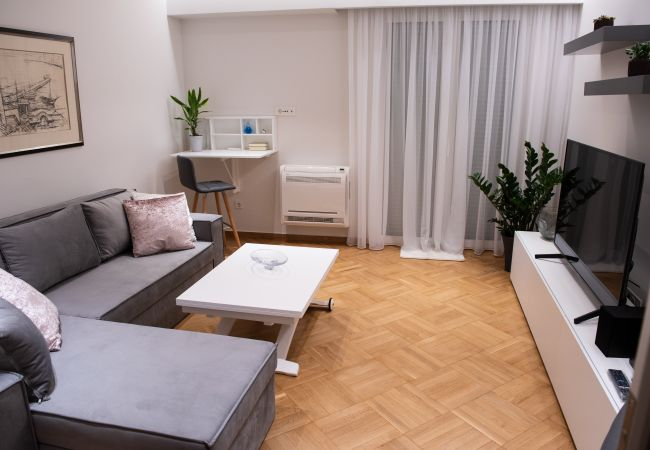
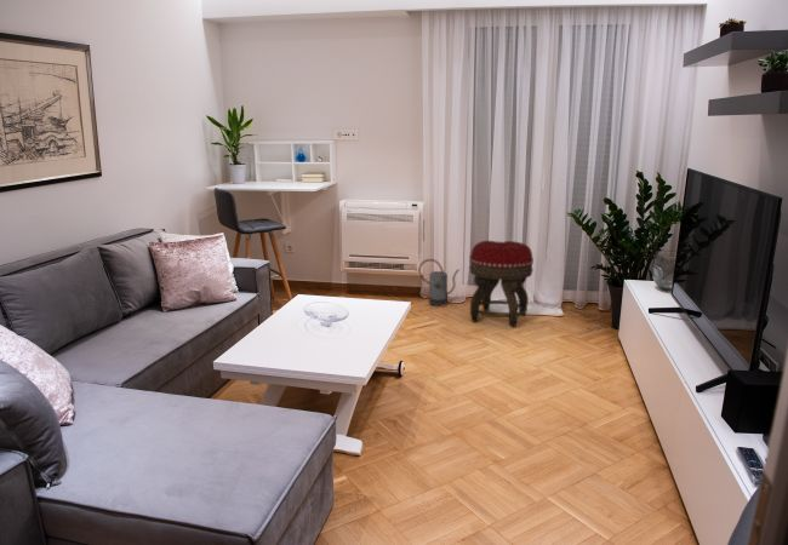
+ watering can [417,258,461,308]
+ footstool [468,240,535,328]
